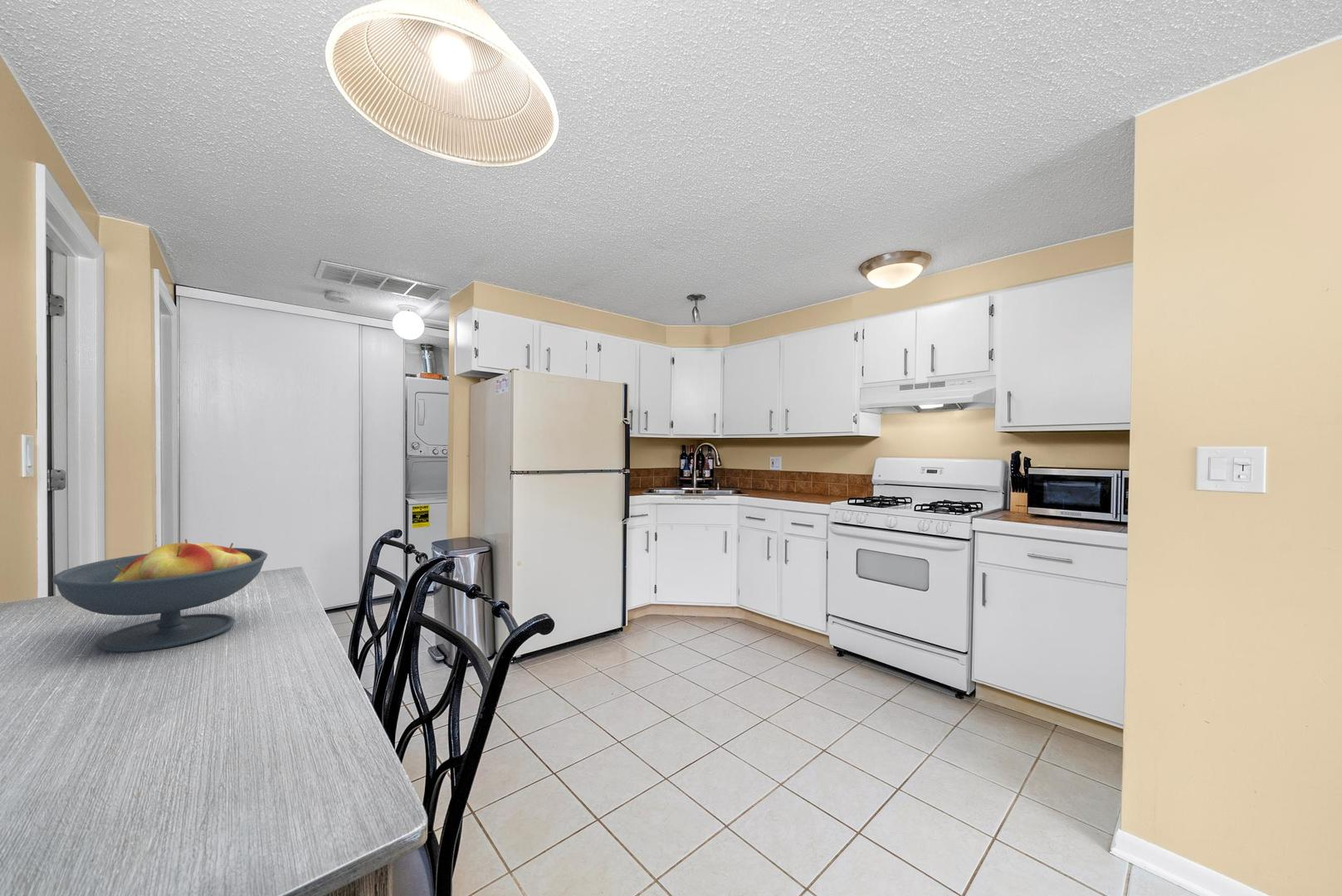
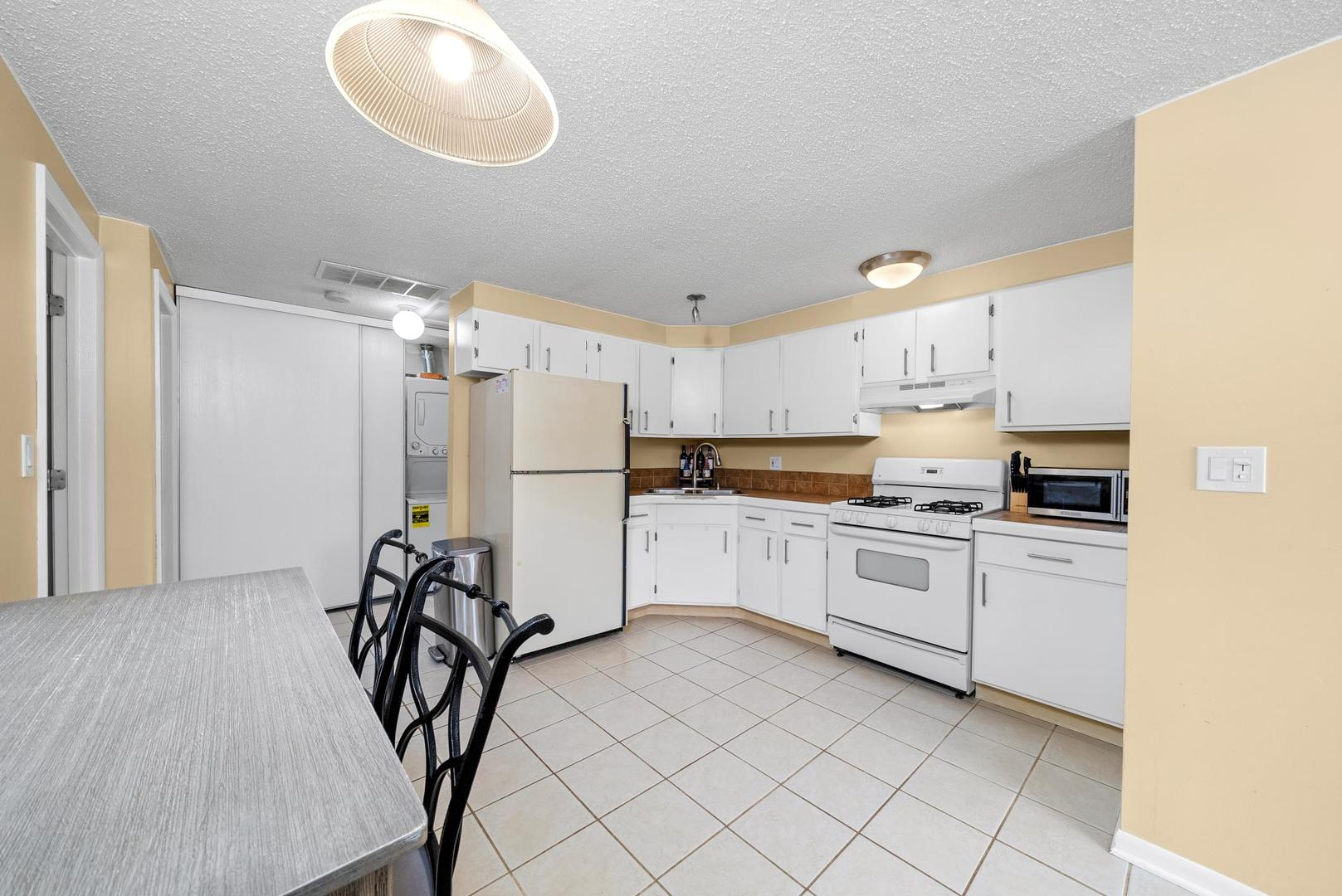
- fruit bowl [51,538,268,653]
